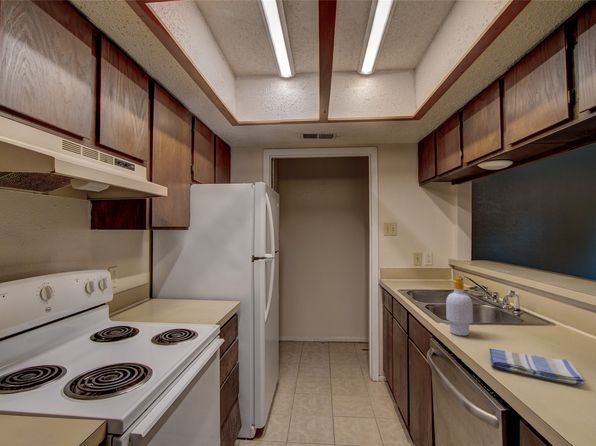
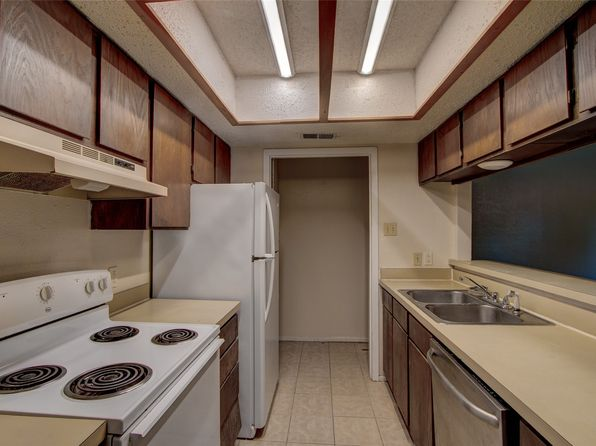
- dish towel [488,348,586,386]
- soap bottle [445,276,474,337]
